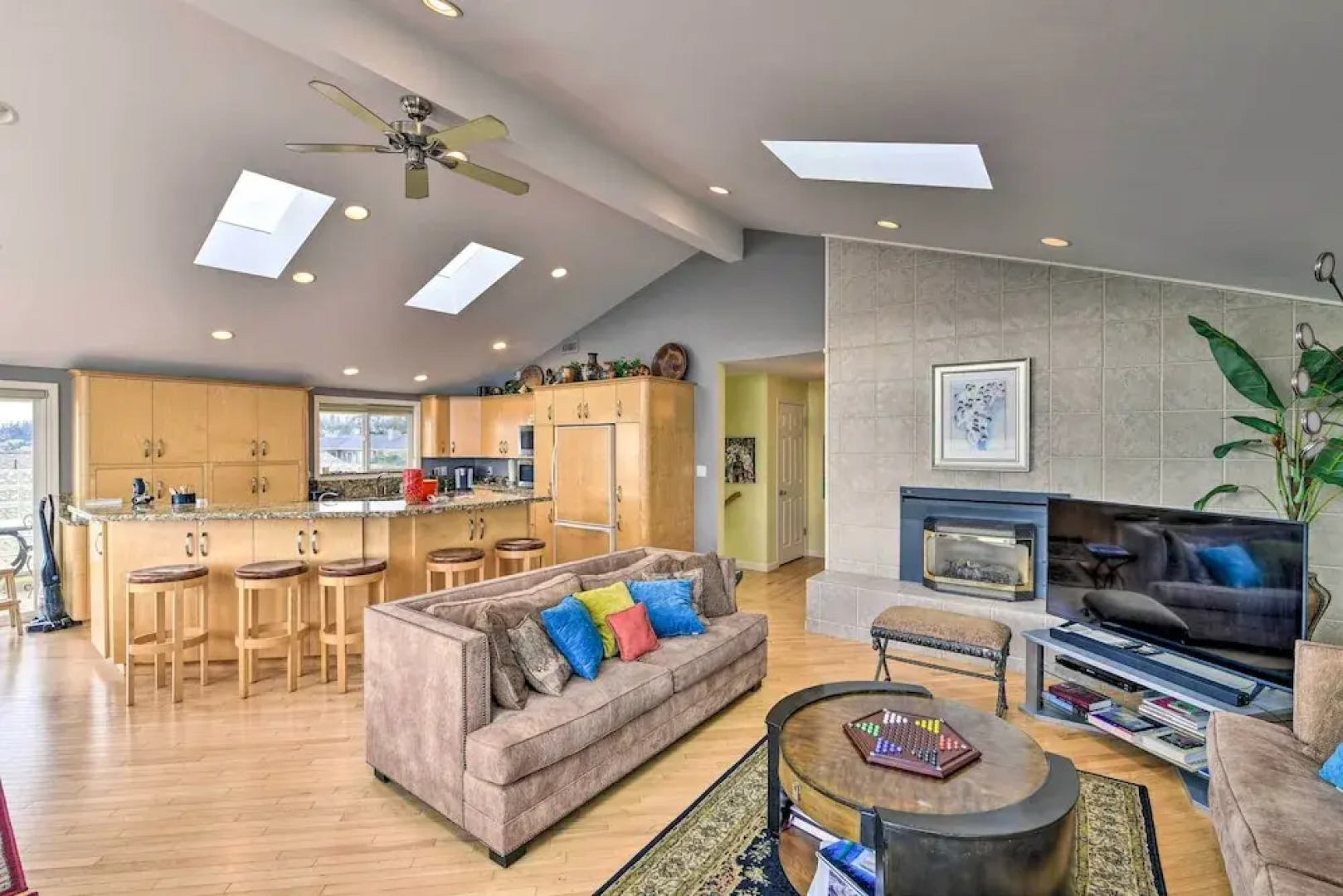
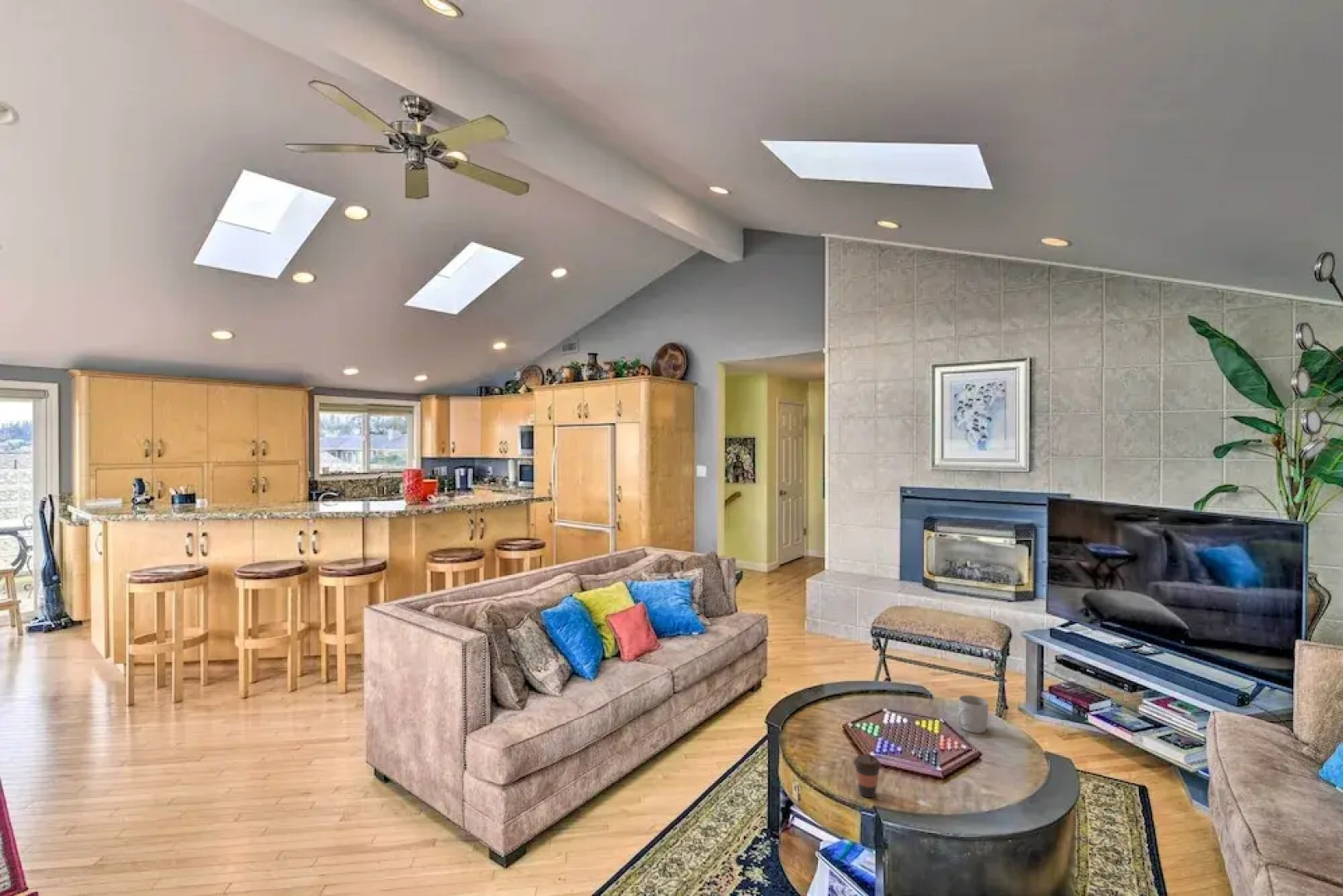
+ mug [956,694,989,734]
+ coffee cup [853,753,883,798]
